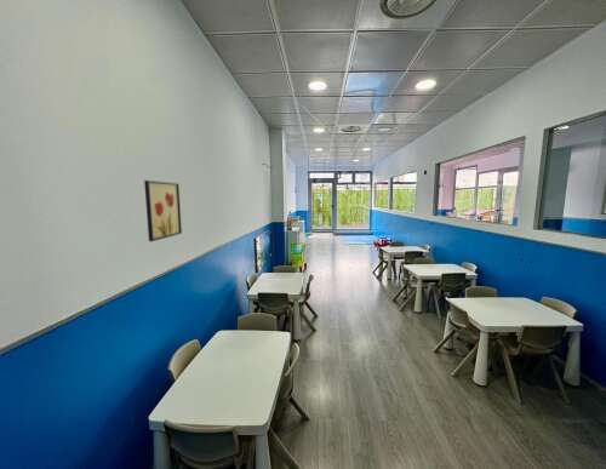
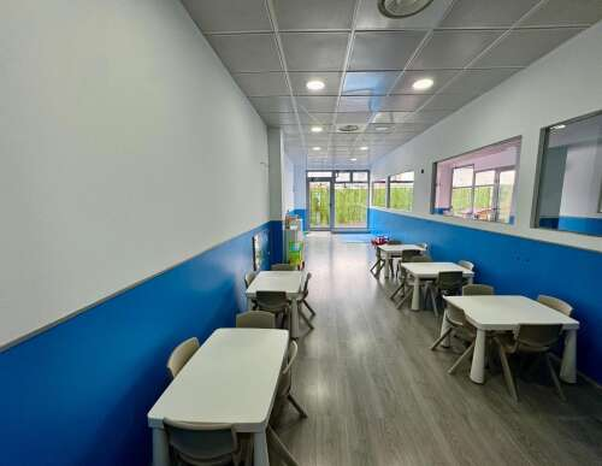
- wall art [143,179,183,242]
